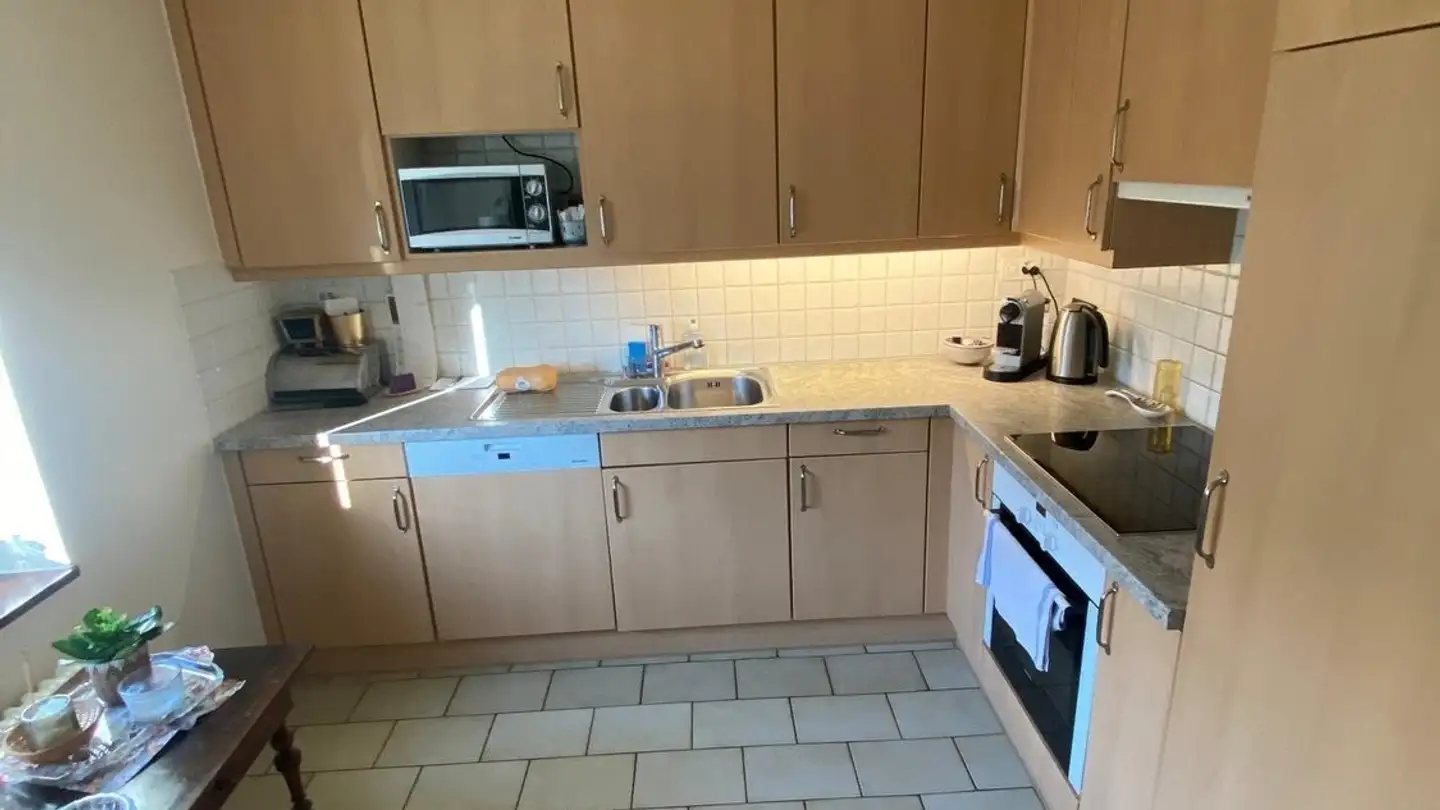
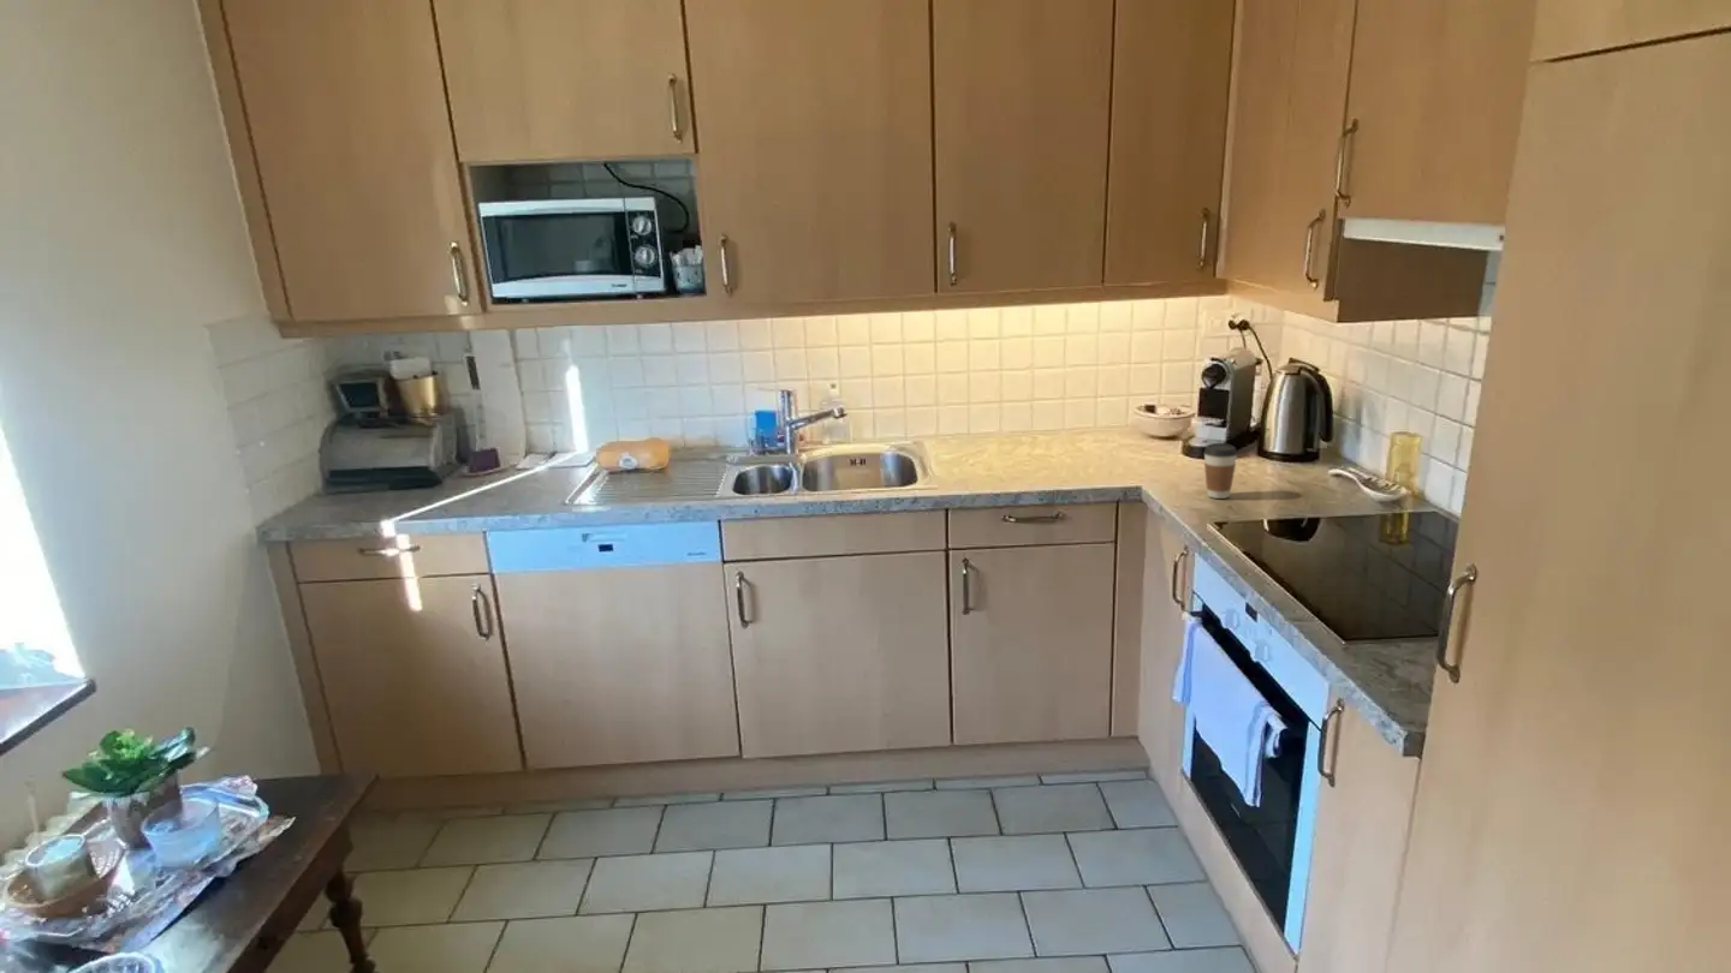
+ coffee cup [1203,442,1238,500]
